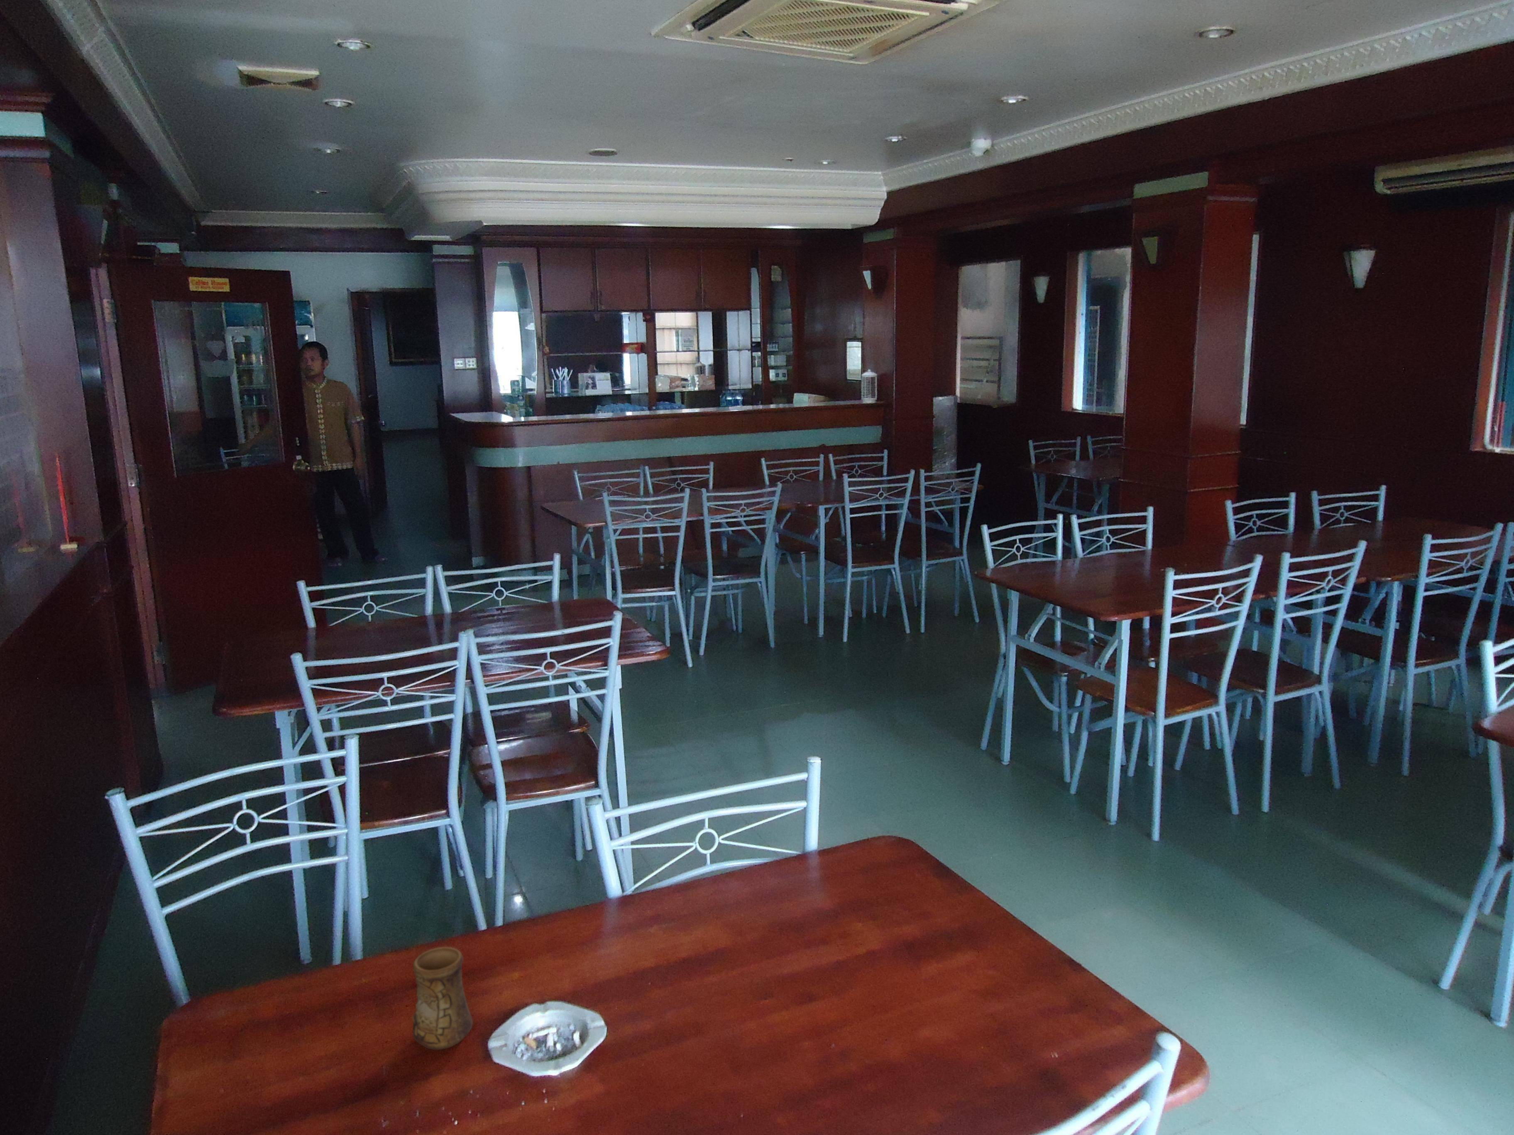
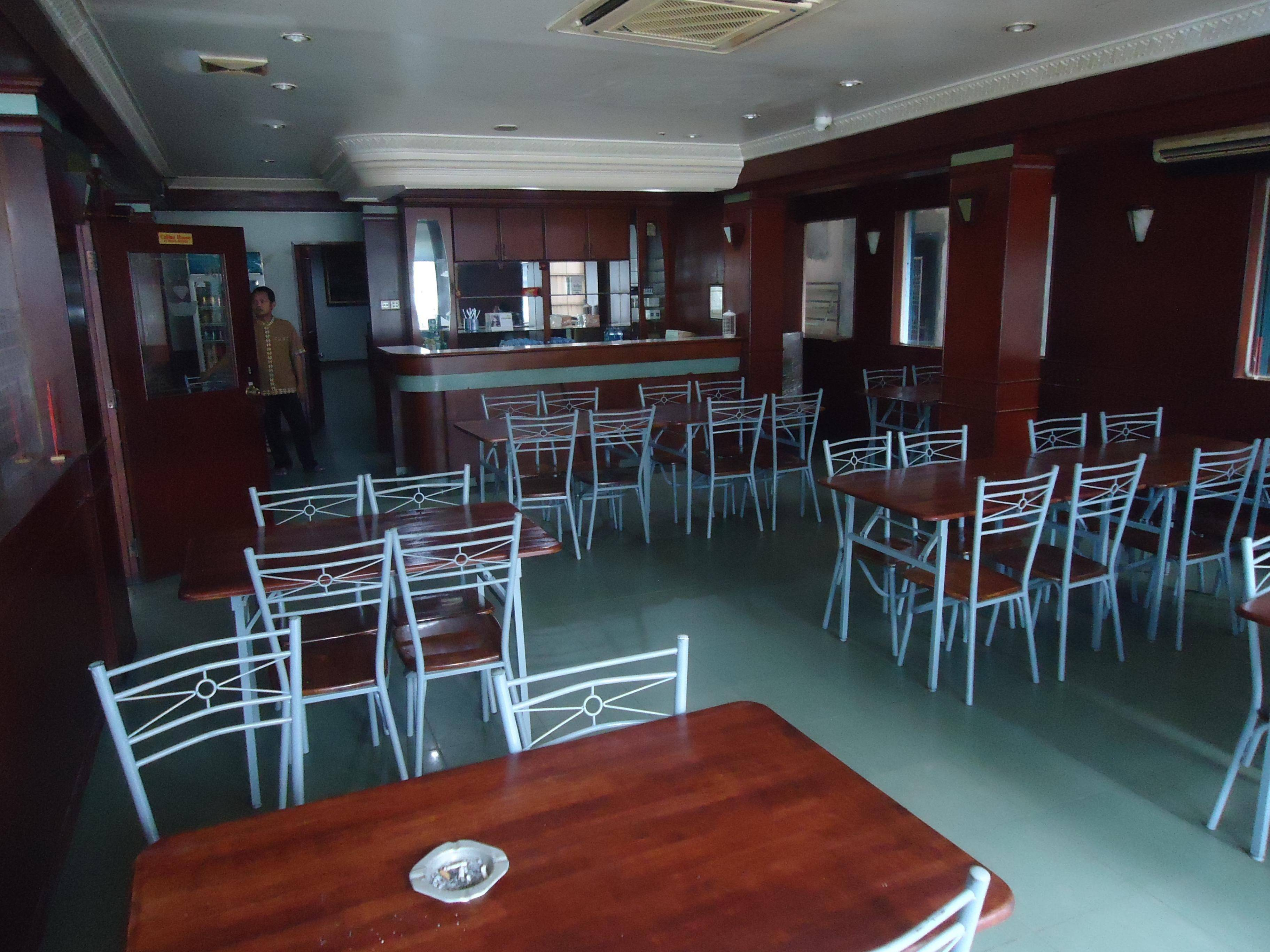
- cup [411,947,473,1050]
